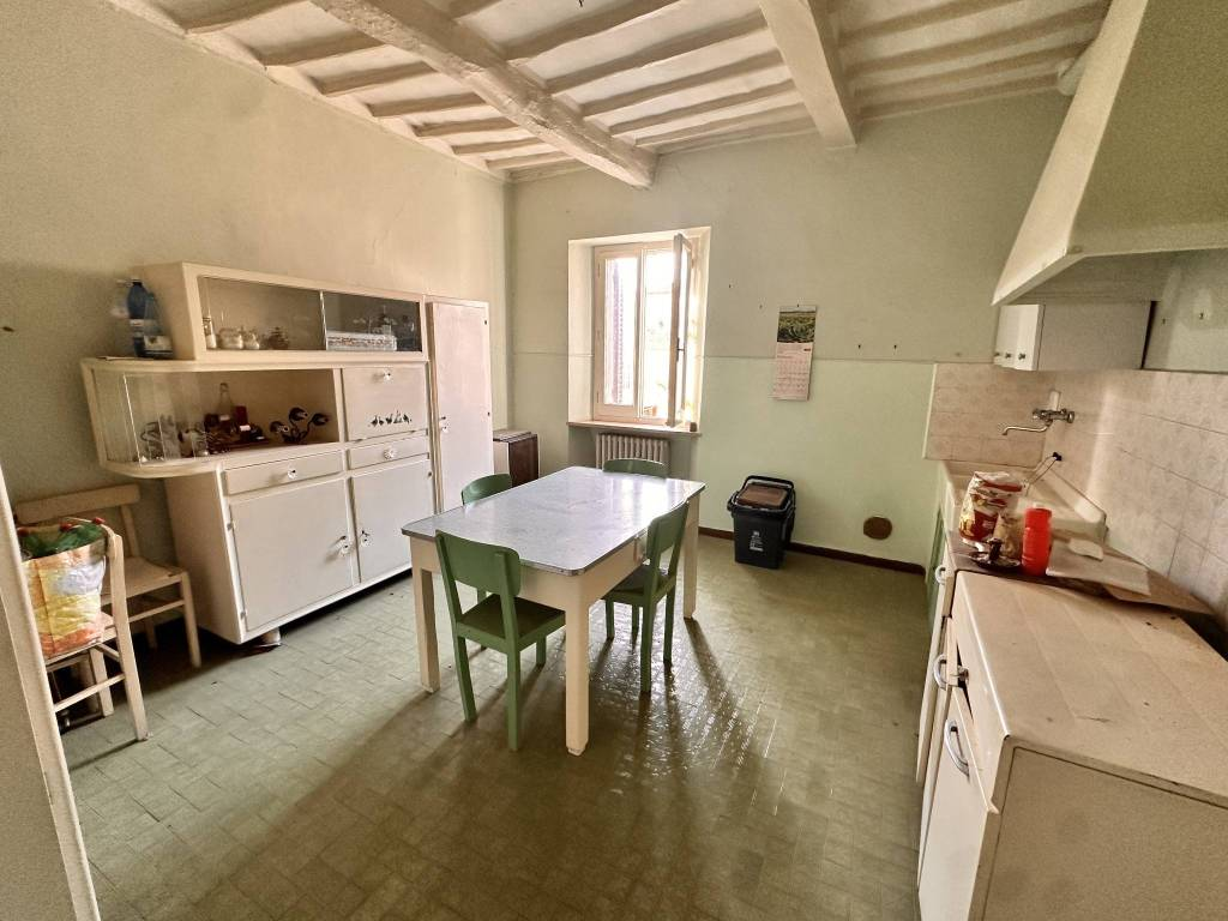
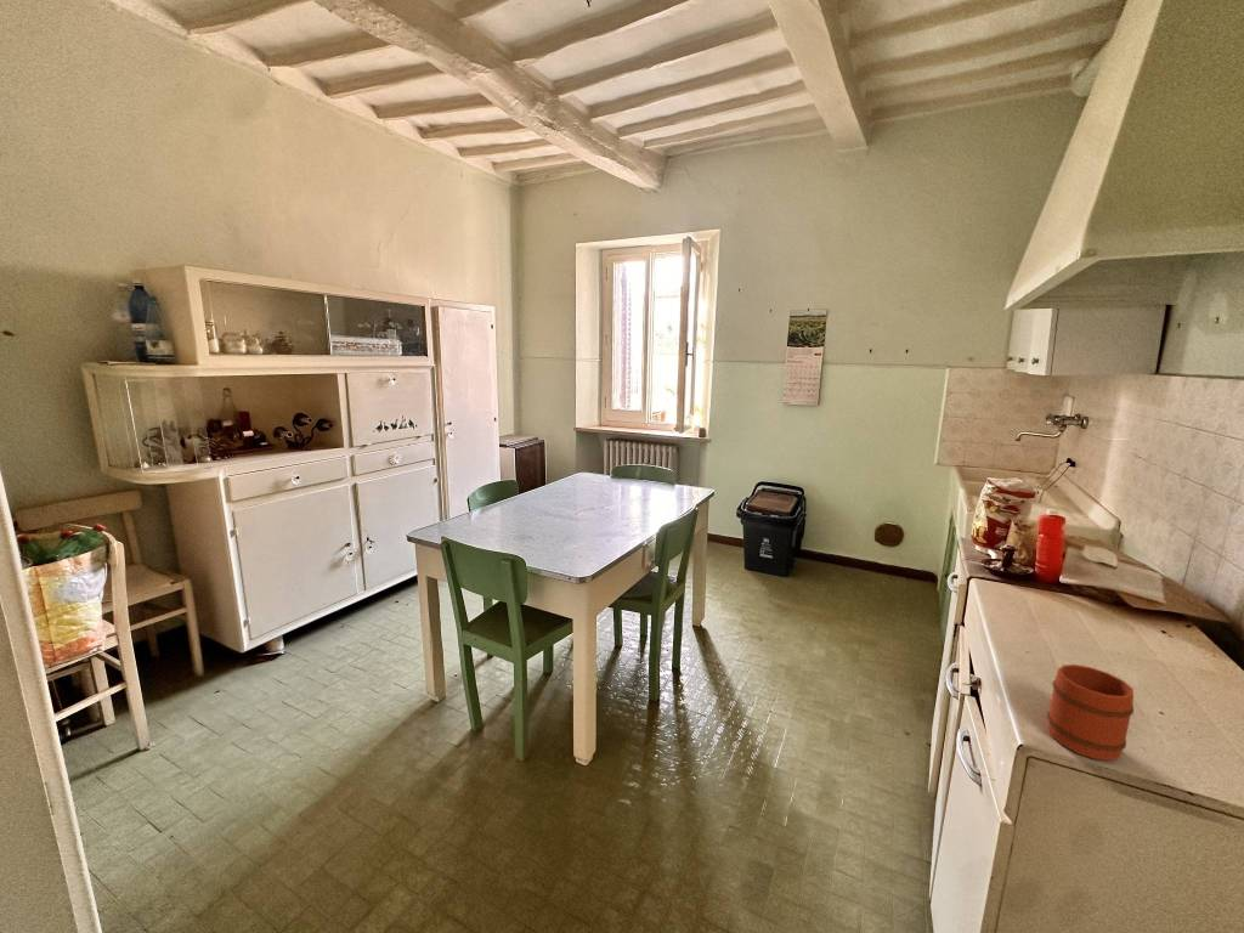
+ mug [1046,663,1135,762]
